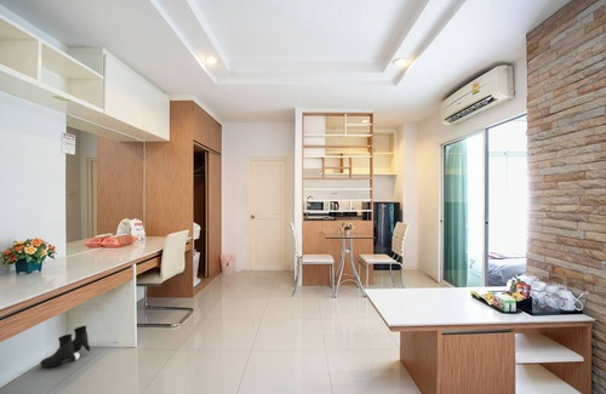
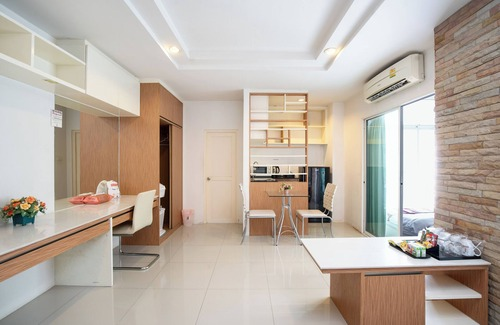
- boots [39,325,91,369]
